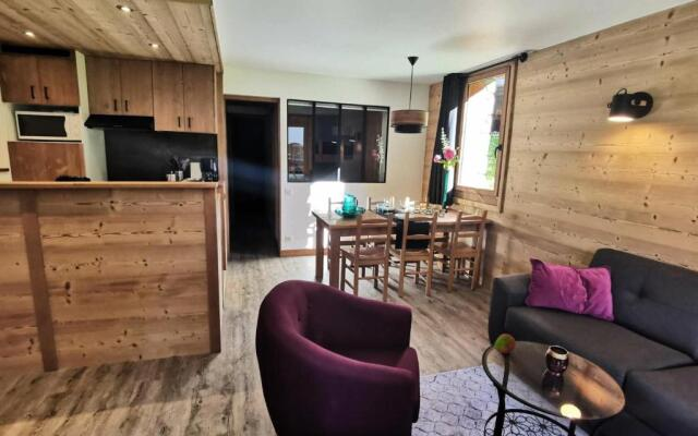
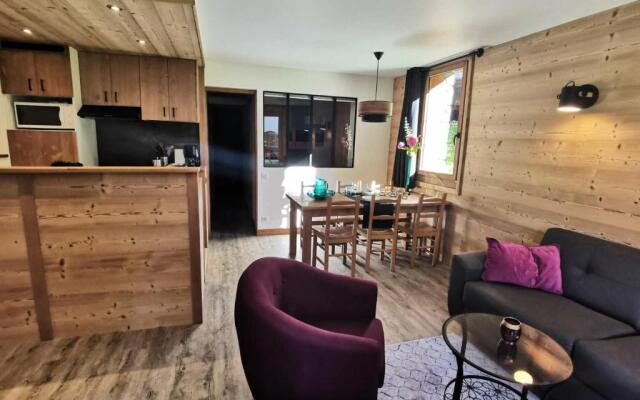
- fruit [494,332,517,354]
